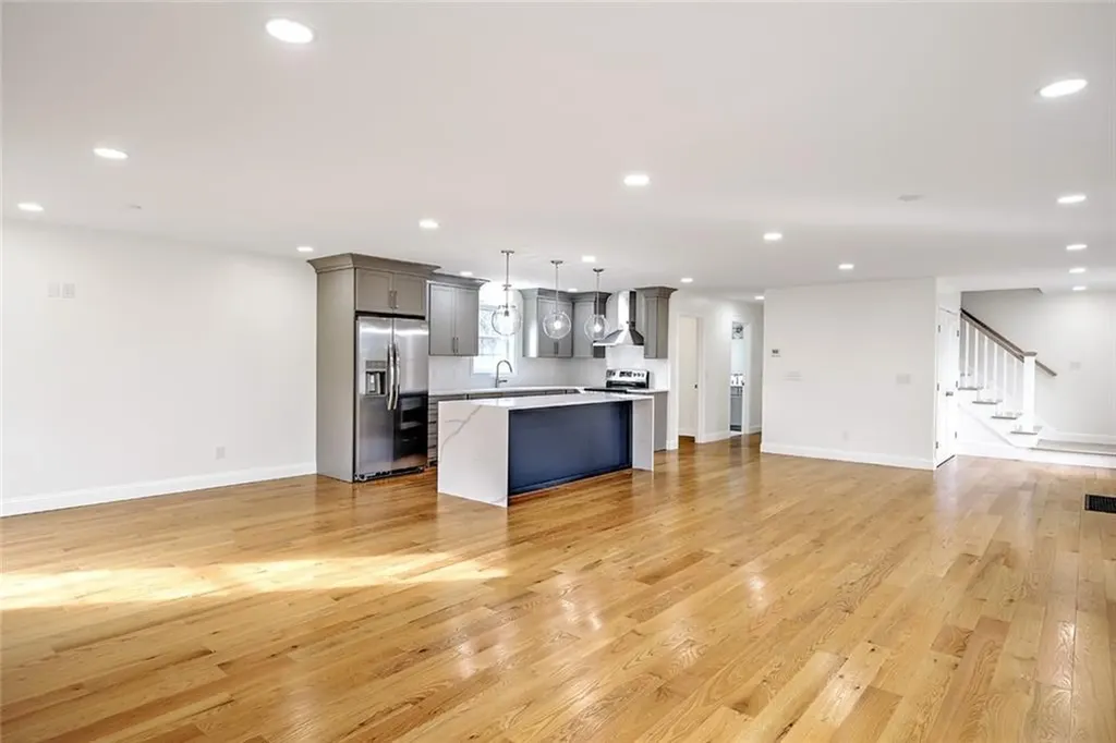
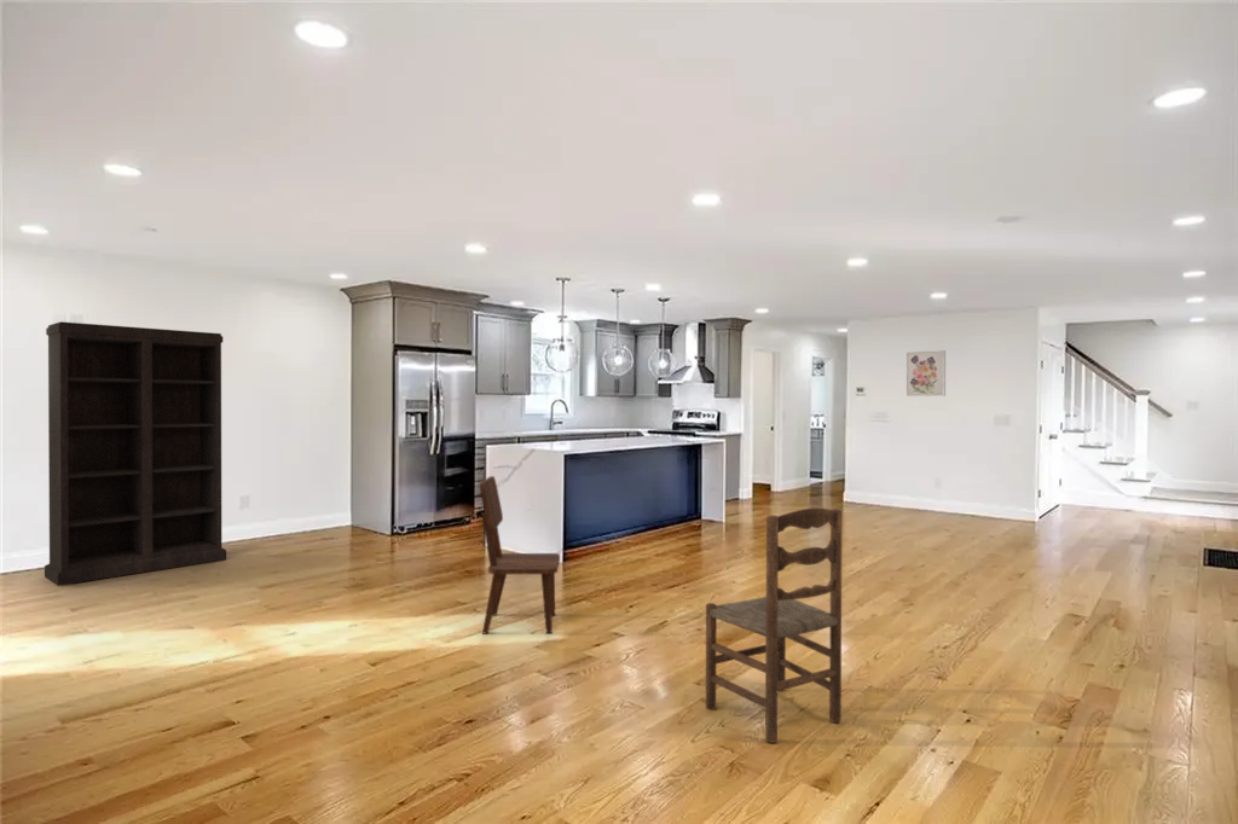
+ dining chair [479,475,561,634]
+ wall art [906,349,947,398]
+ bookshelf [44,320,227,587]
+ dining chair [705,506,844,744]
